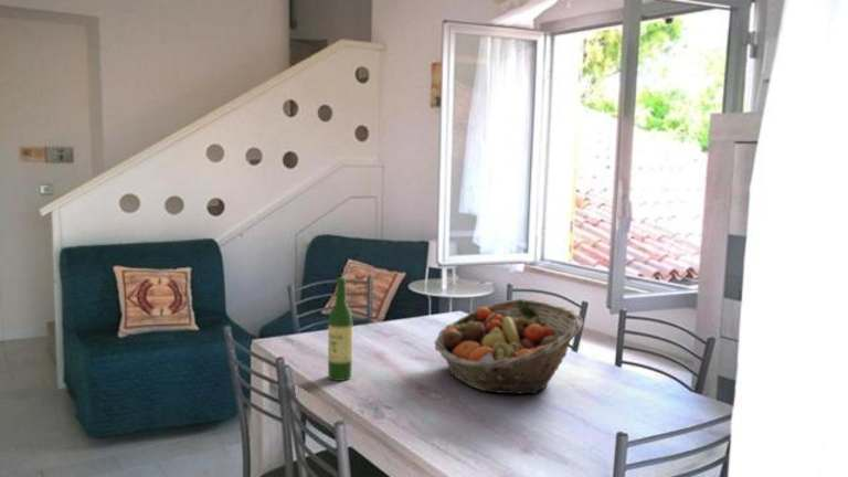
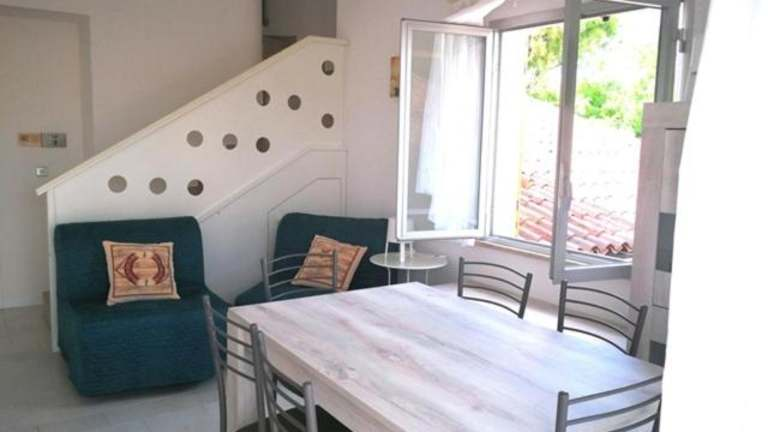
- fruit basket [434,298,584,395]
- wine bottle [327,277,353,382]
